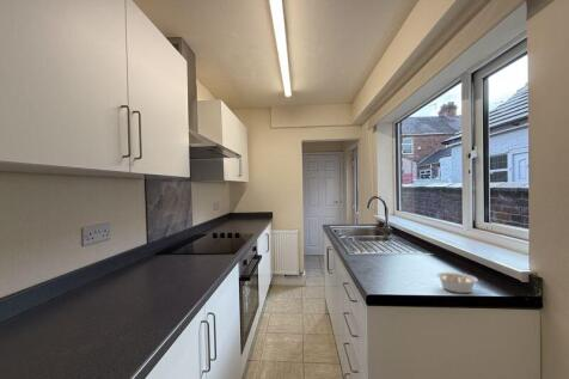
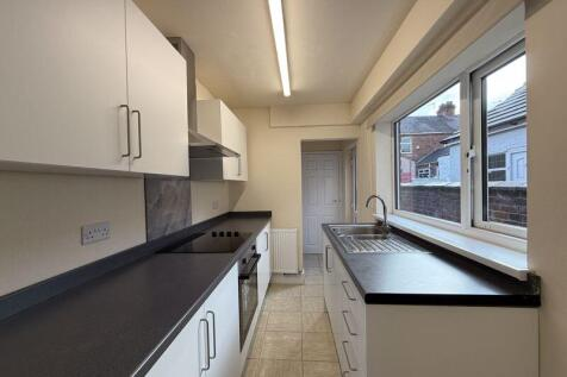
- legume [435,271,483,294]
